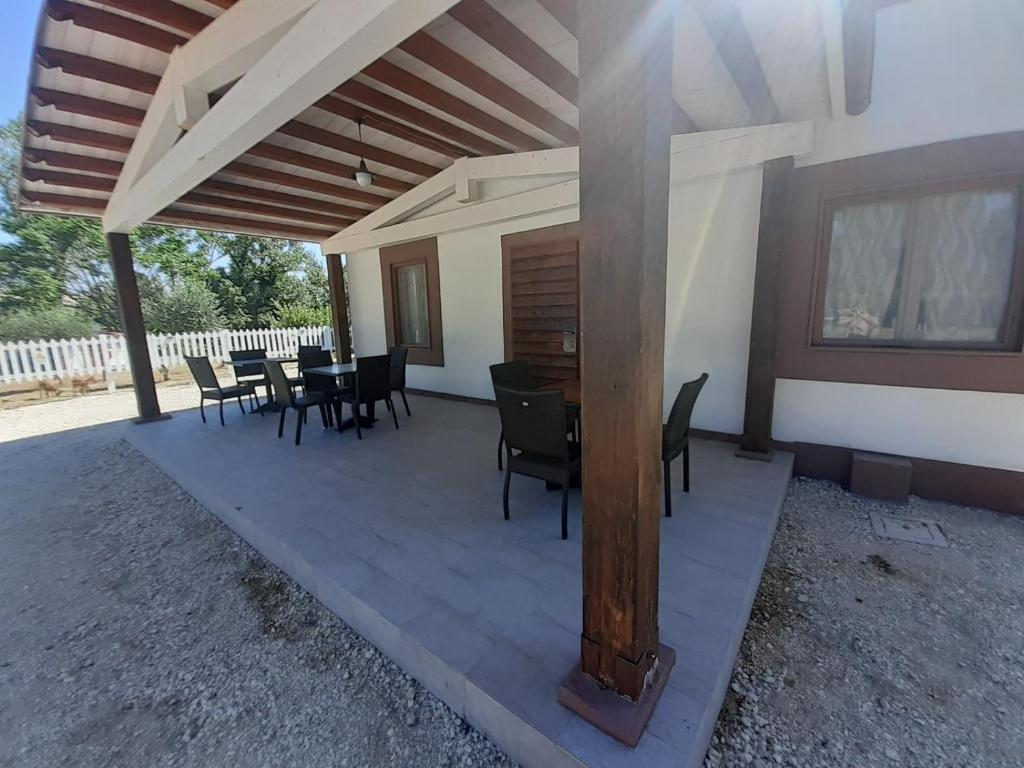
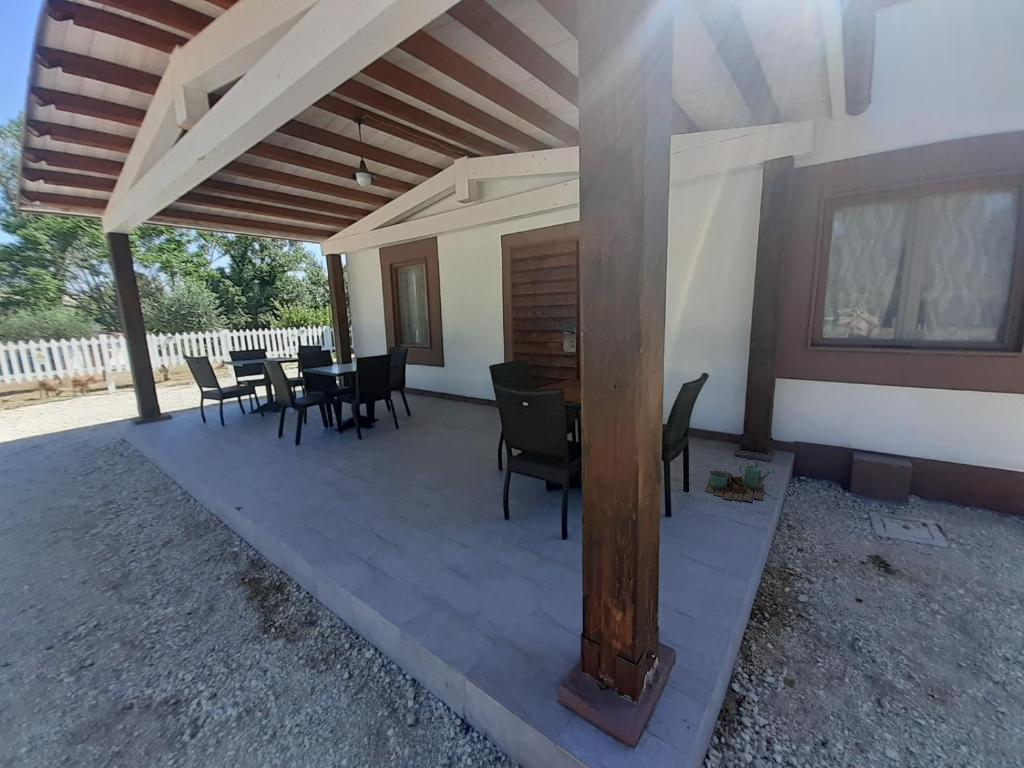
+ watering can [704,460,777,503]
